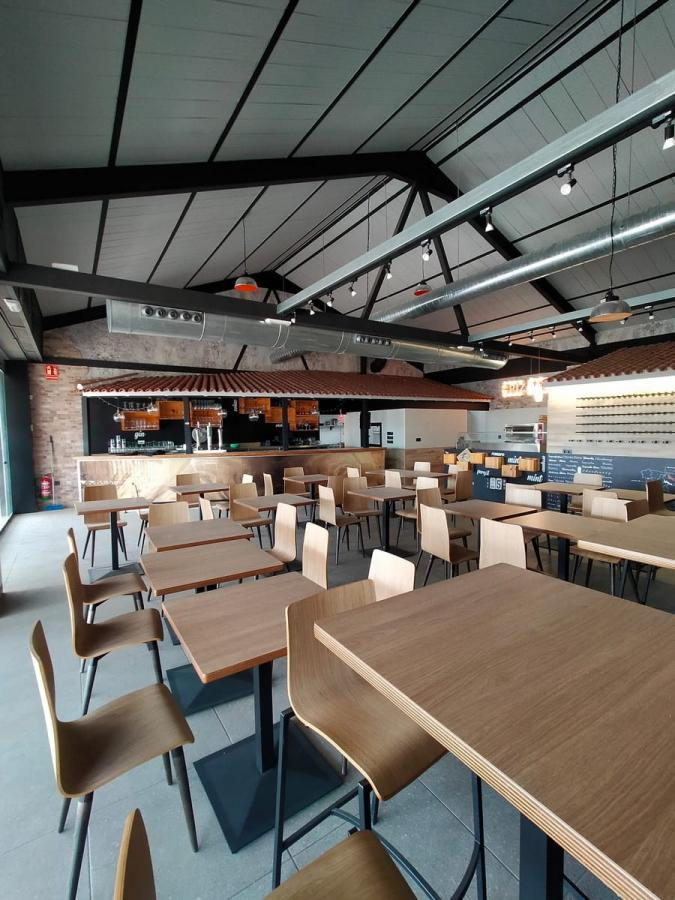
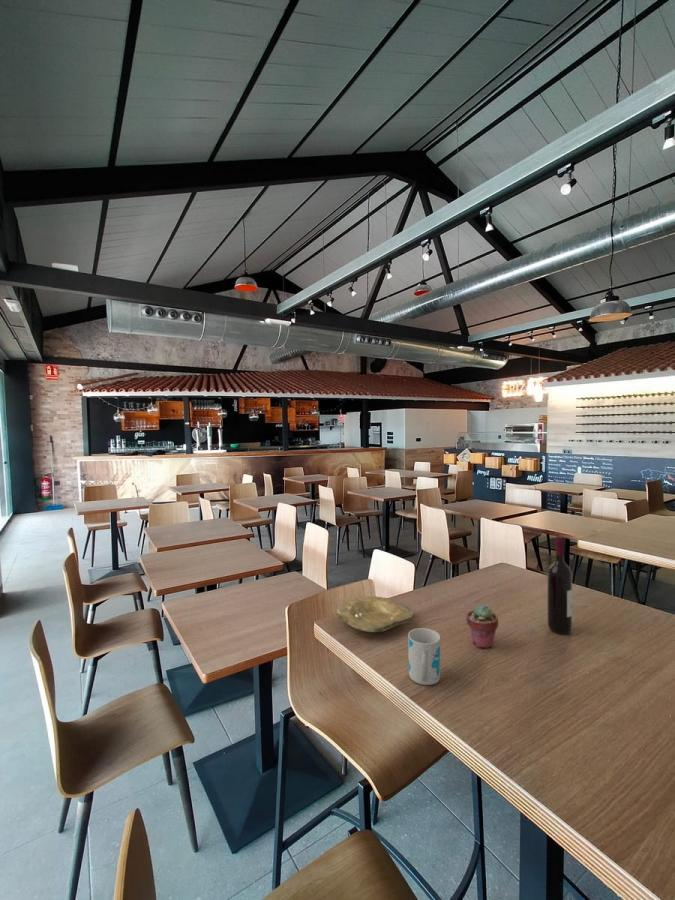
+ plate [336,595,414,633]
+ potted succulent [465,604,499,649]
+ mug [407,627,441,686]
+ wine bottle [547,535,573,635]
